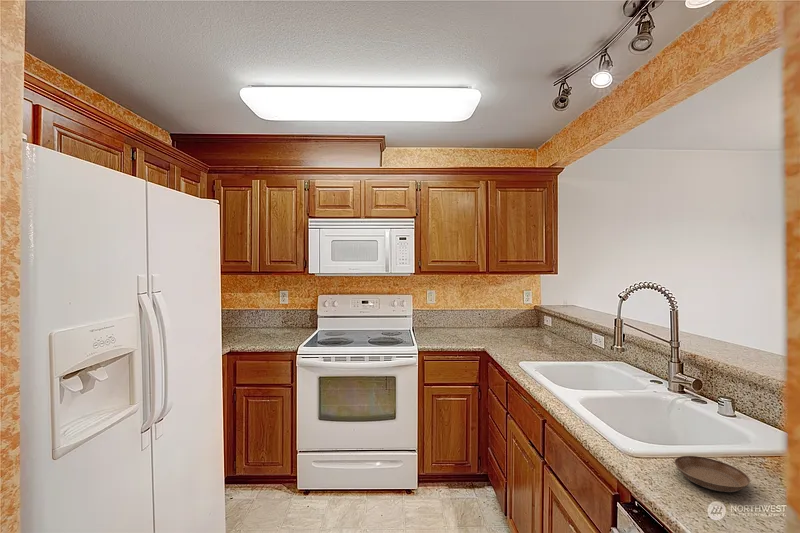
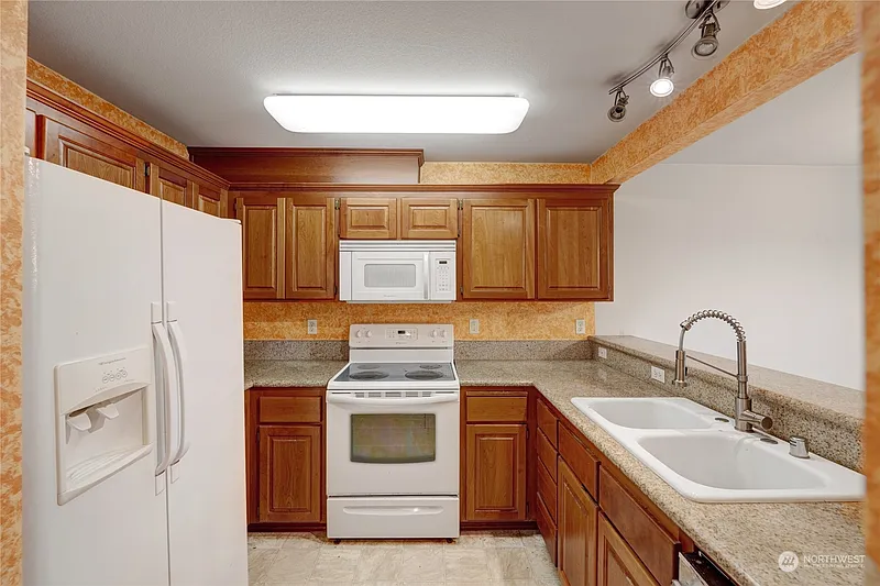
- saucer [673,455,751,493]
